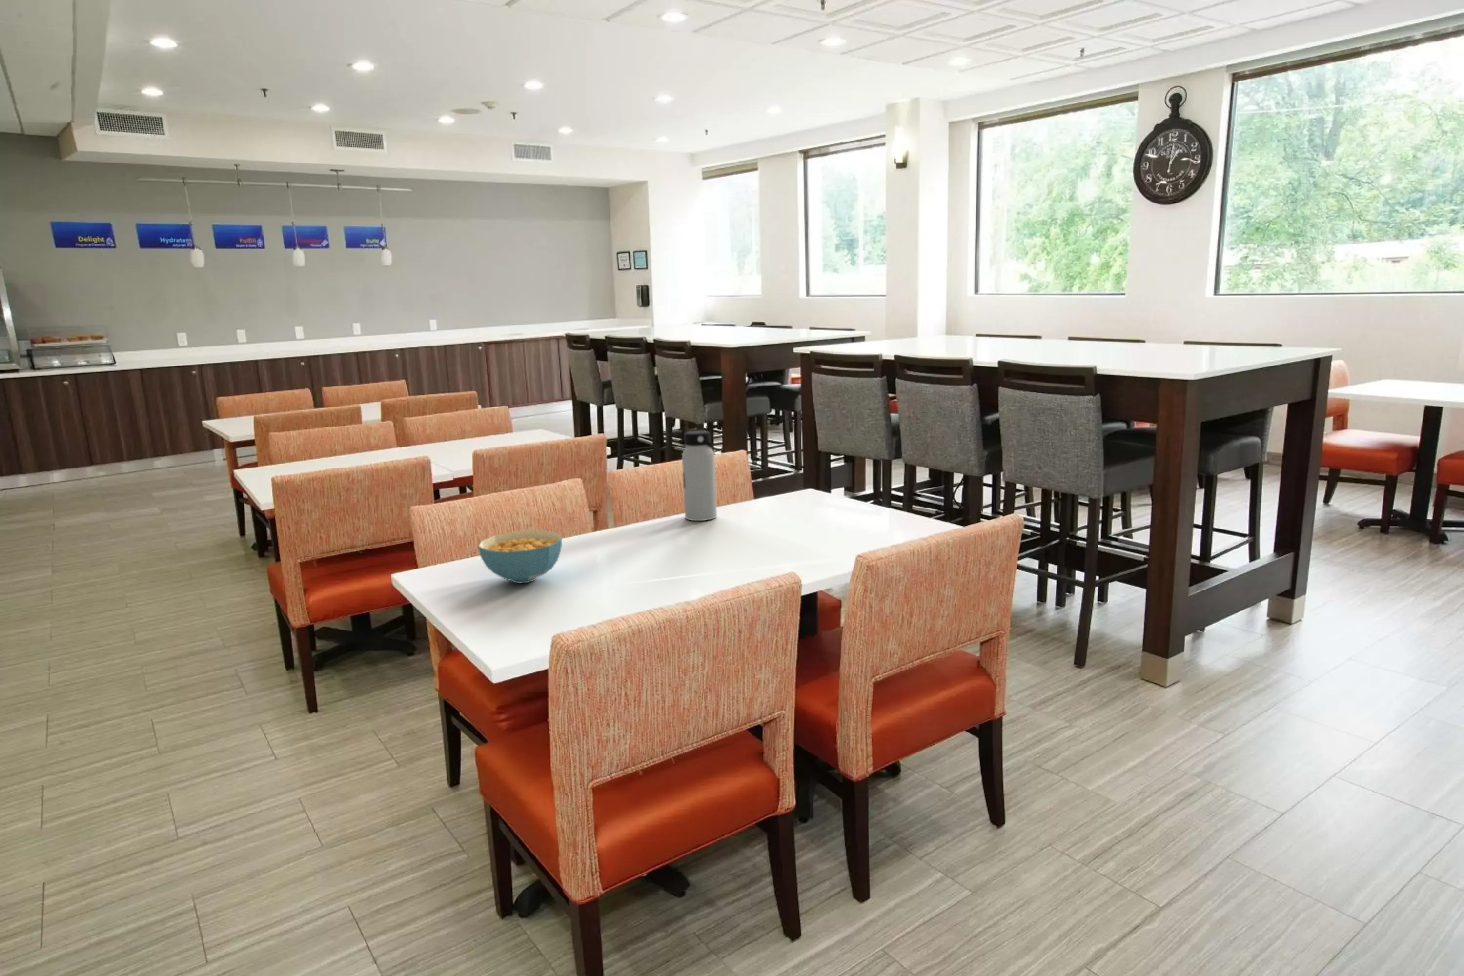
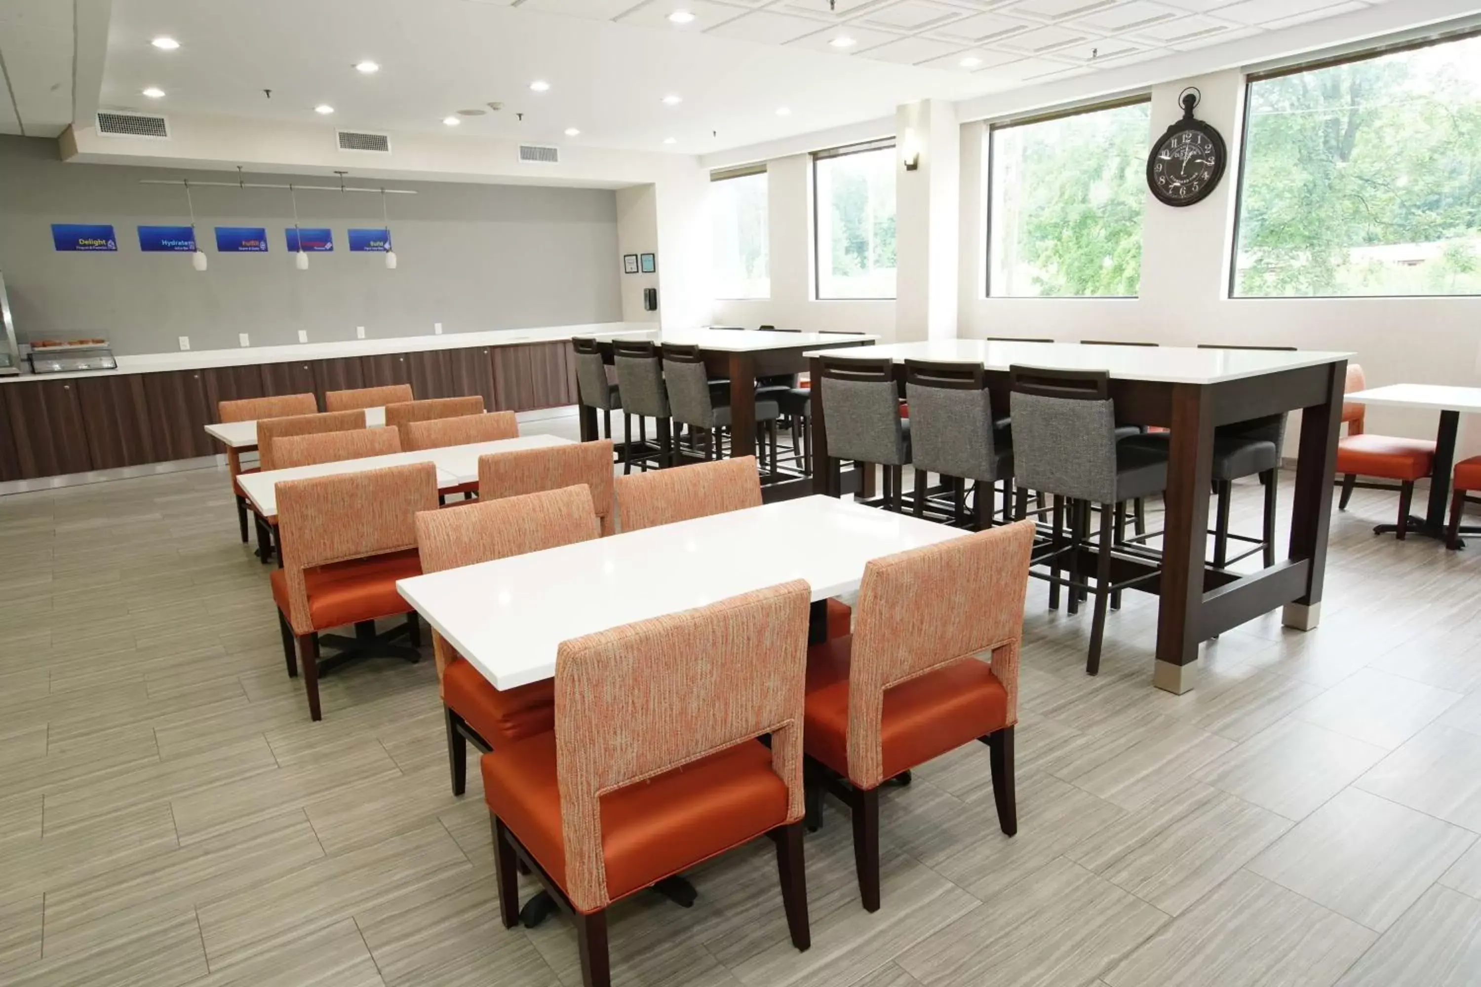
- water bottle [681,430,718,521]
- cereal bowl [478,529,563,584]
